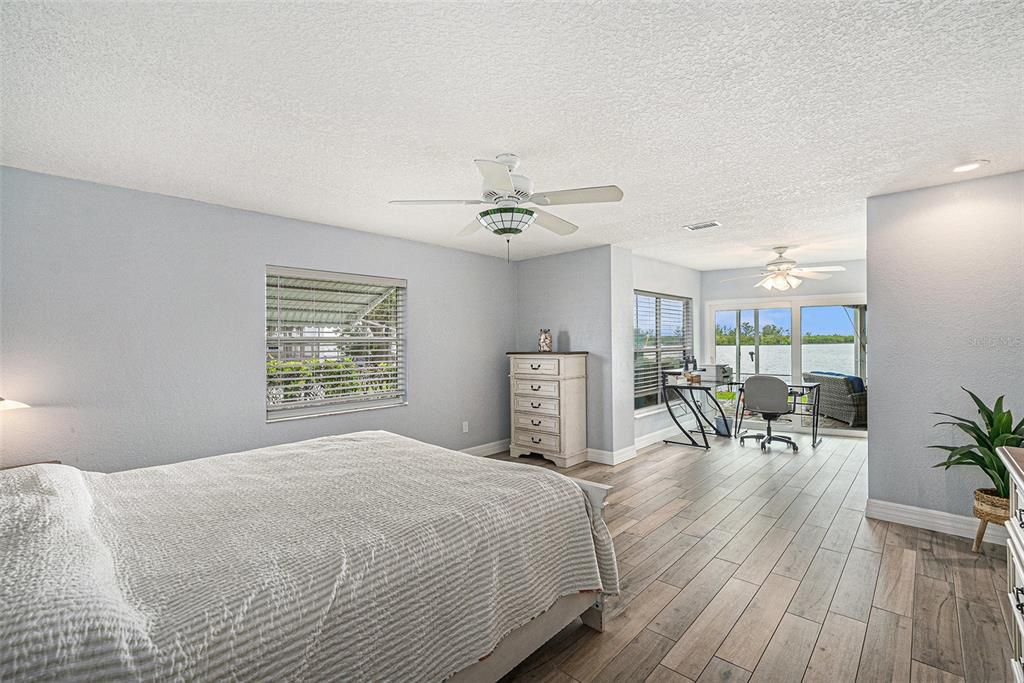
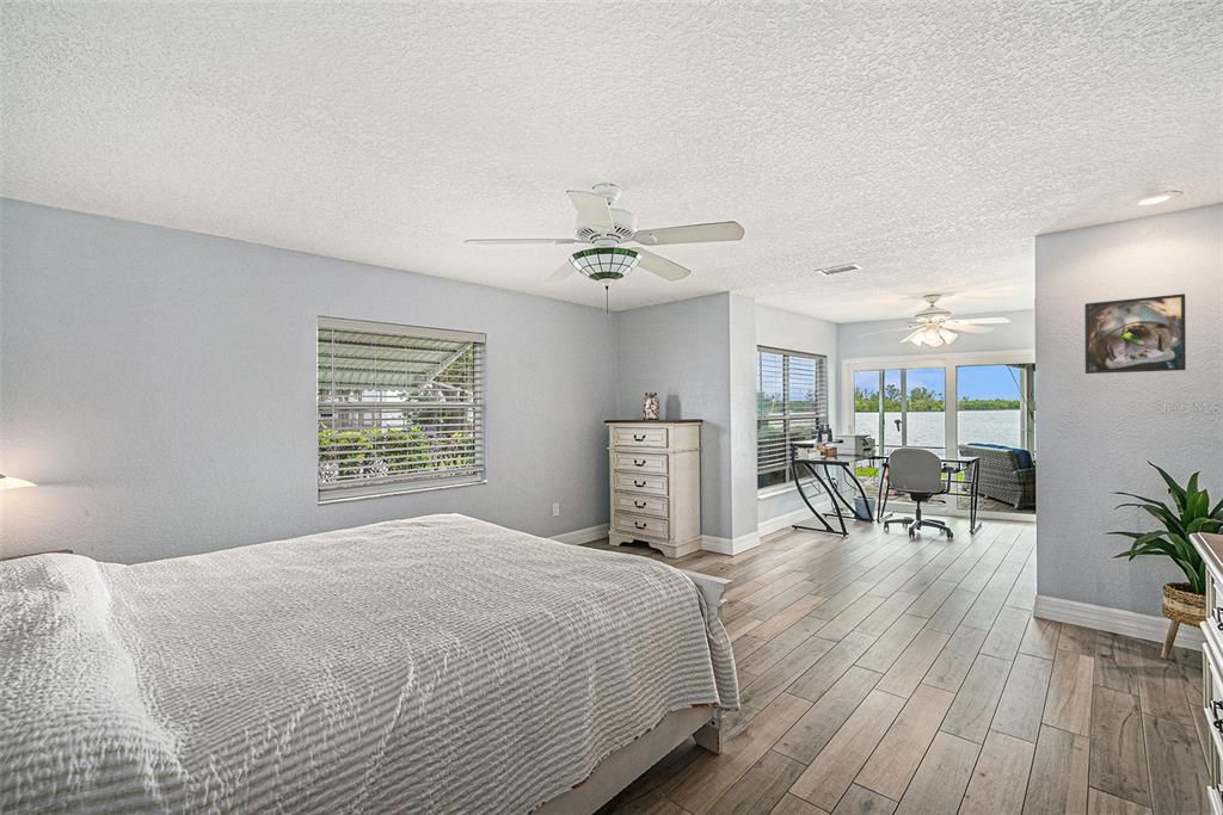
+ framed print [1083,292,1187,375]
